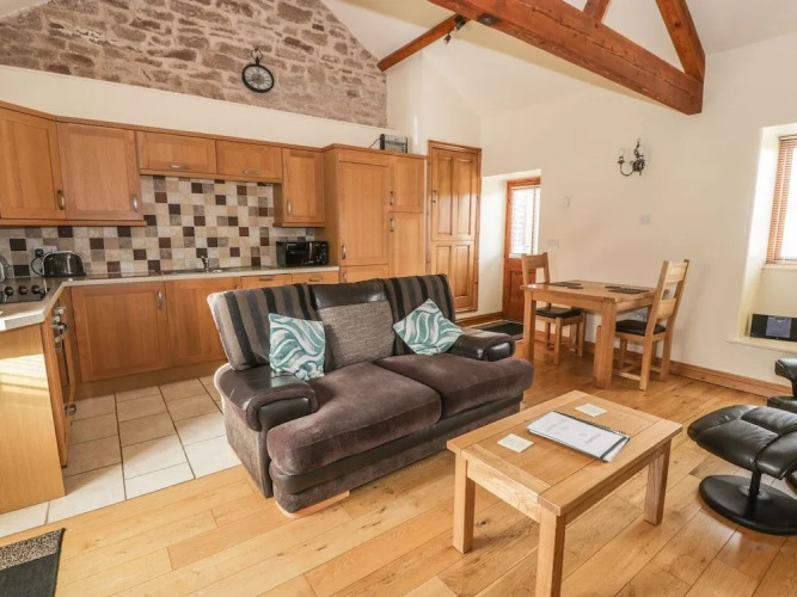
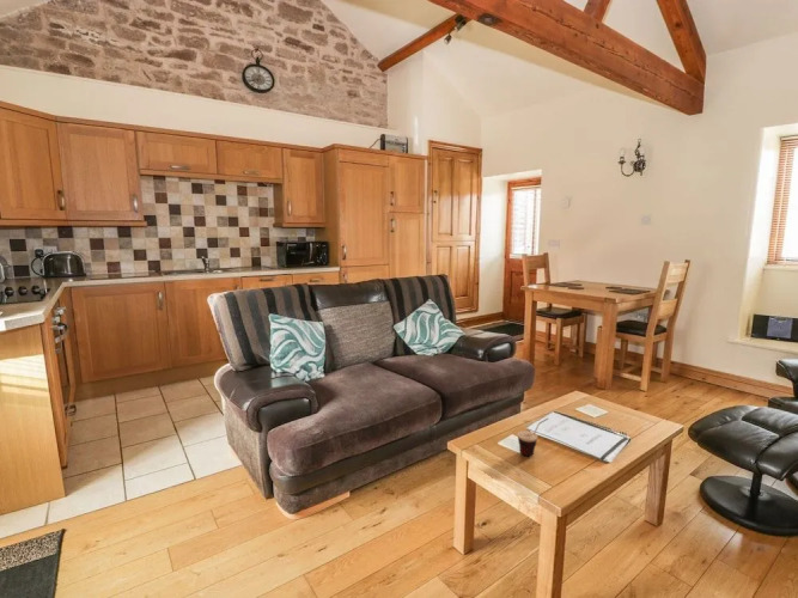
+ cup [517,417,549,457]
